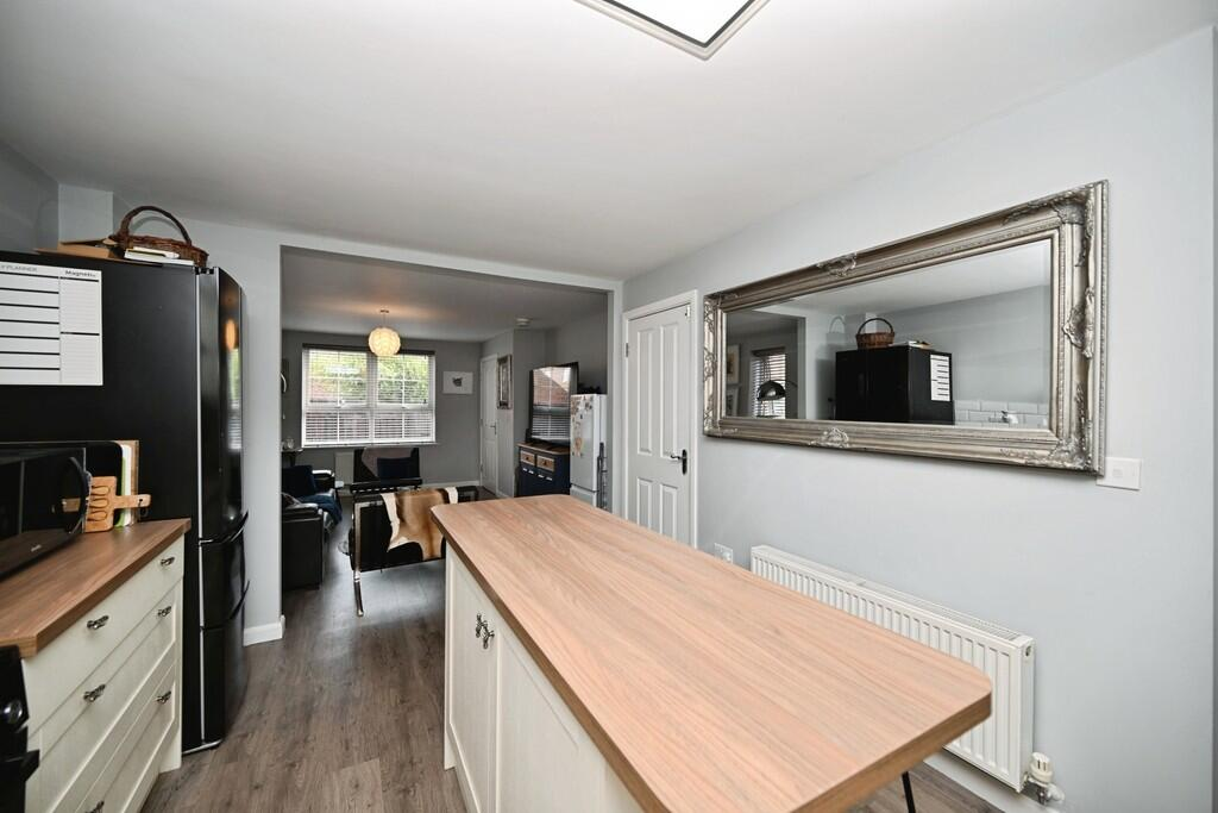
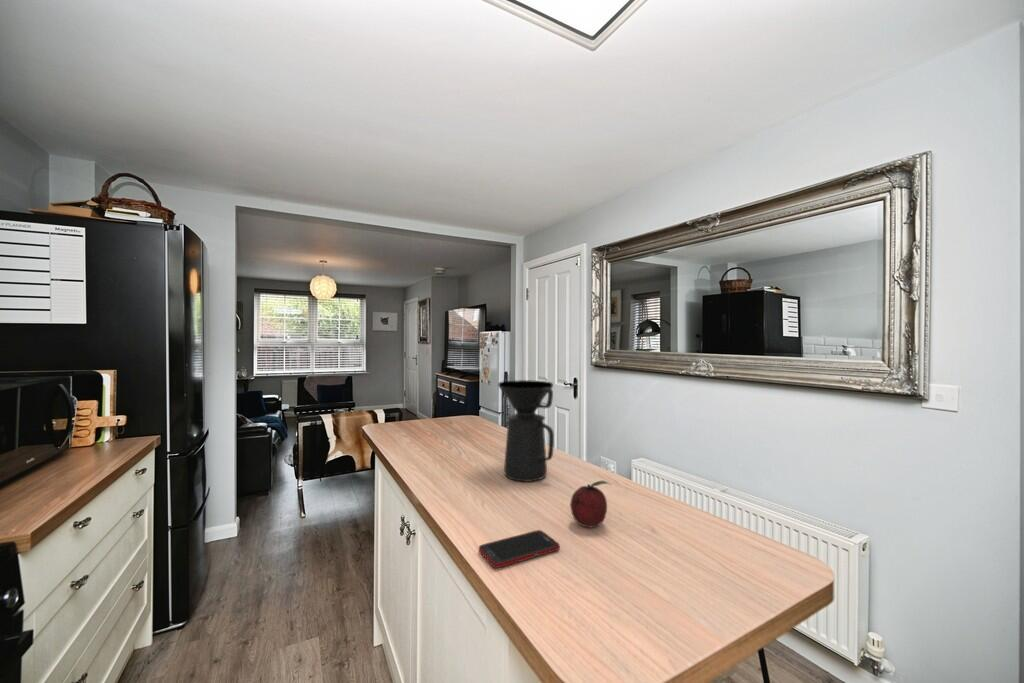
+ fruit [569,480,611,528]
+ cell phone [478,529,561,569]
+ coffee maker [497,379,555,482]
